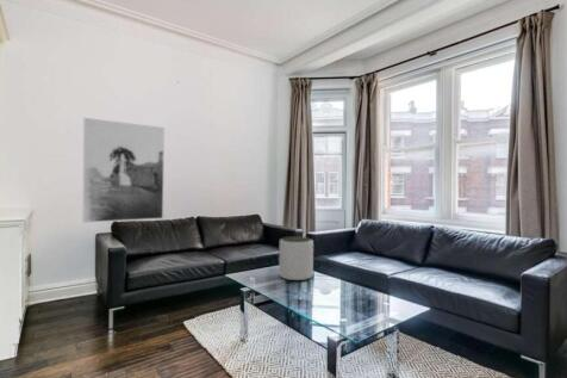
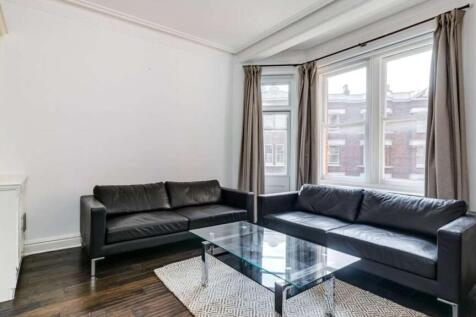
- plant pot [278,235,314,281]
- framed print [81,117,166,224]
